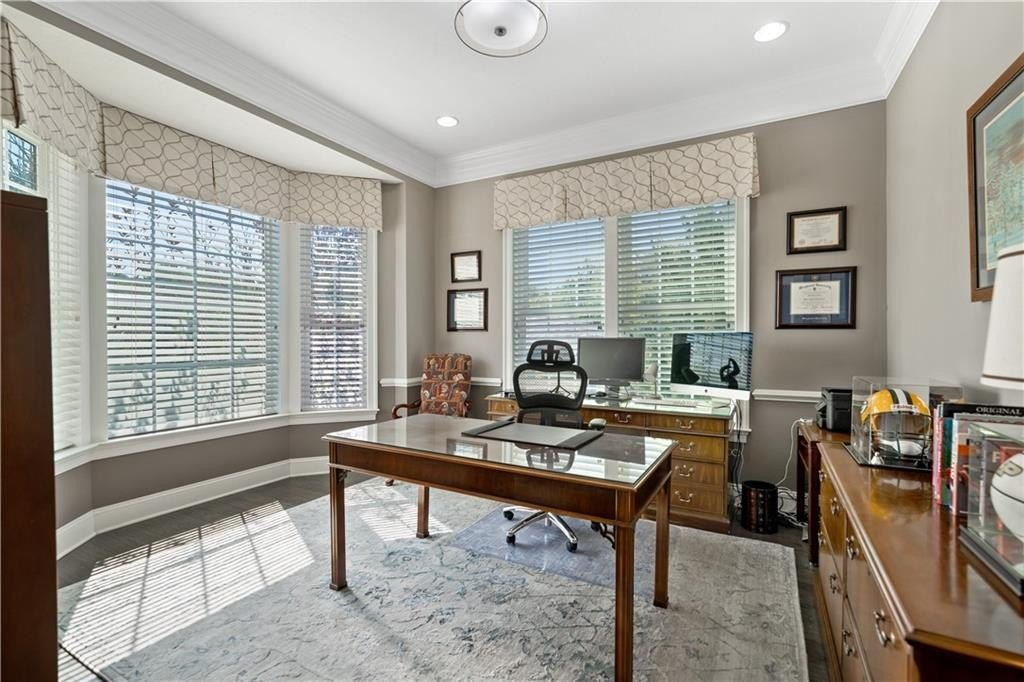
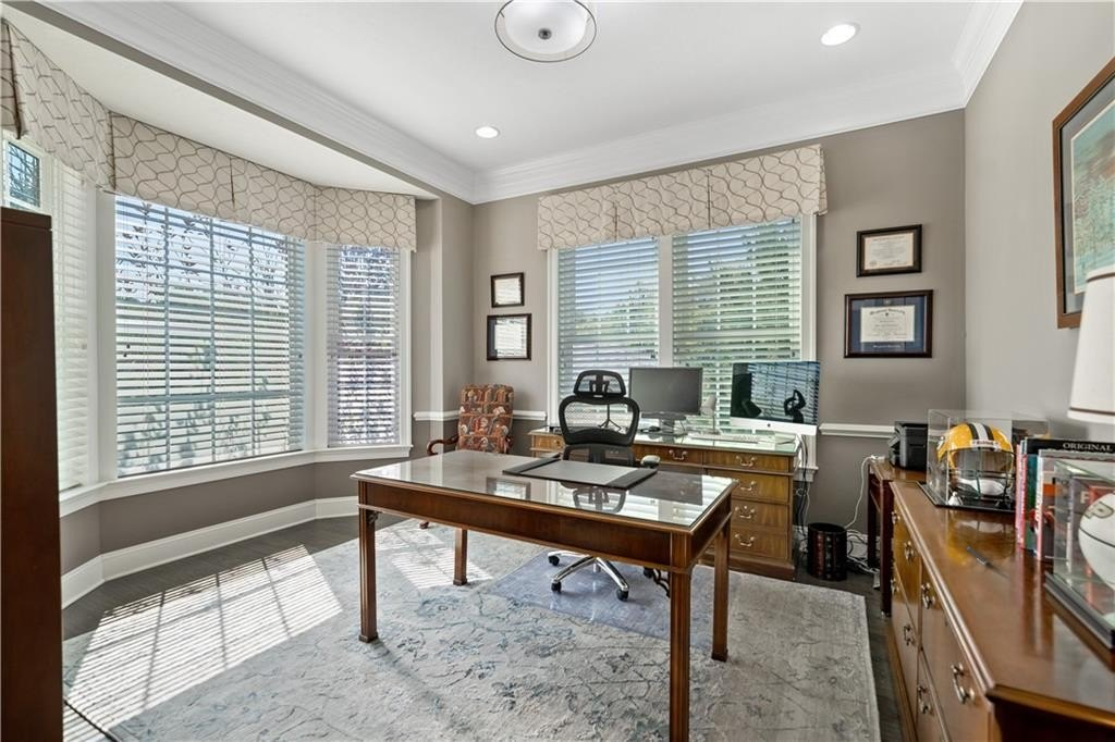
+ pen [965,545,991,567]
